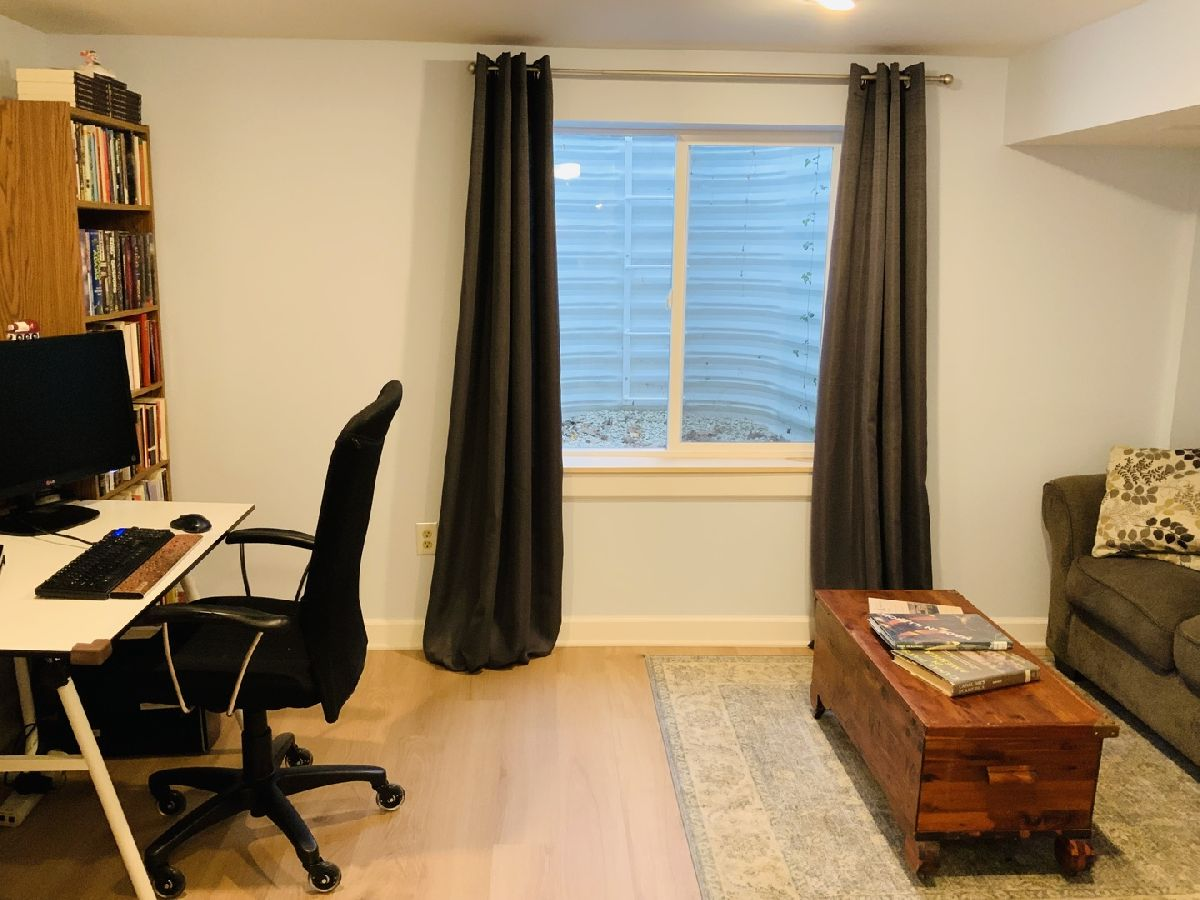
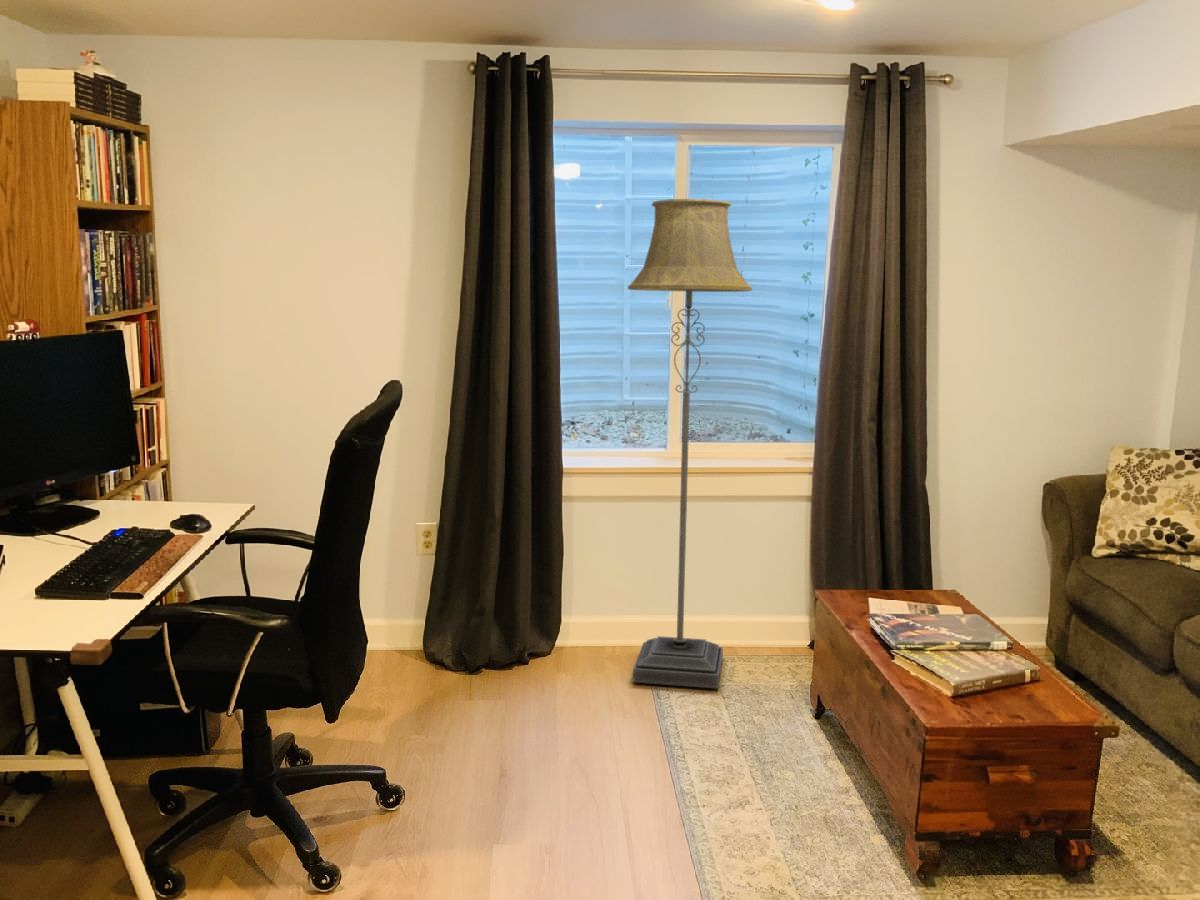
+ floor lamp [627,198,753,689]
